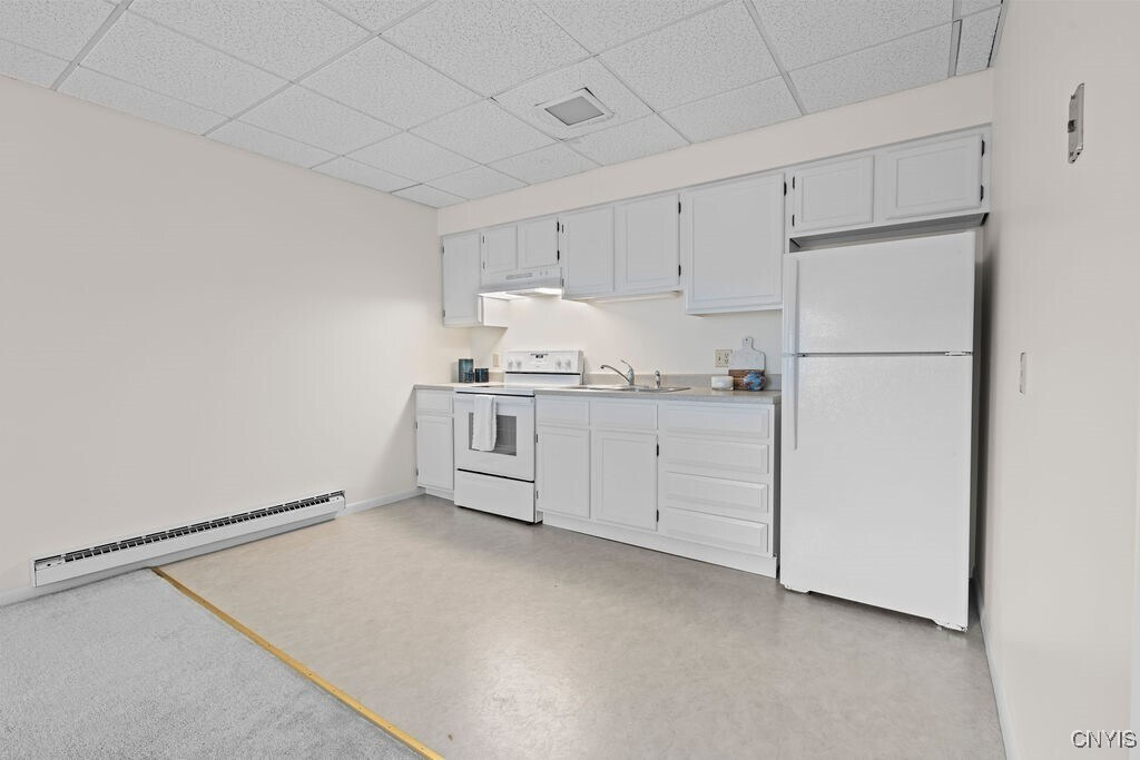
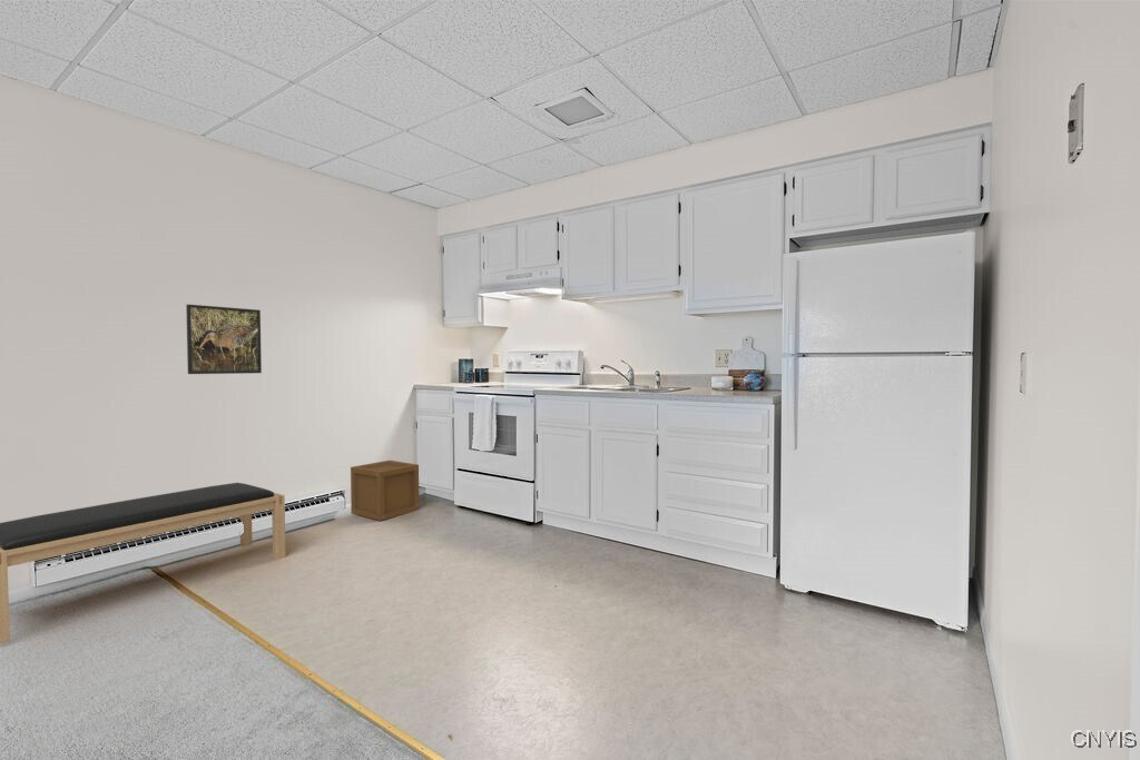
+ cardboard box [350,460,420,522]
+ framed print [185,304,263,375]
+ bench [0,482,287,645]
